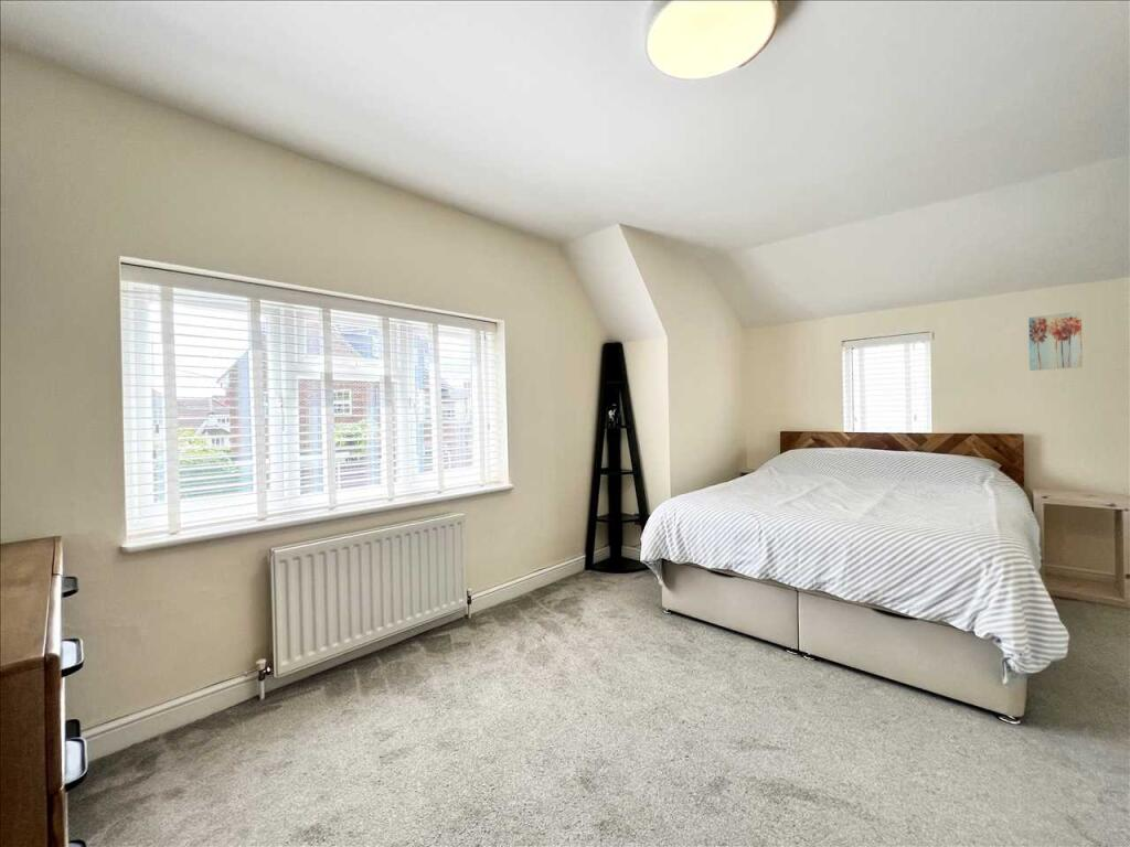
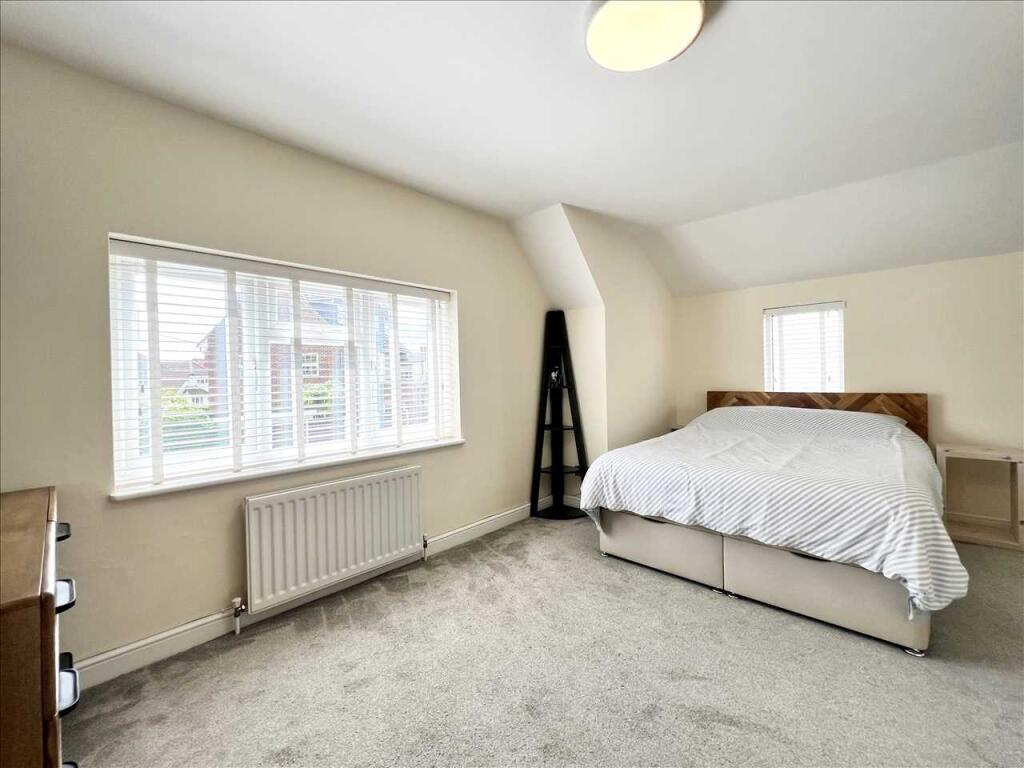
- wall art [1027,310,1084,372]
